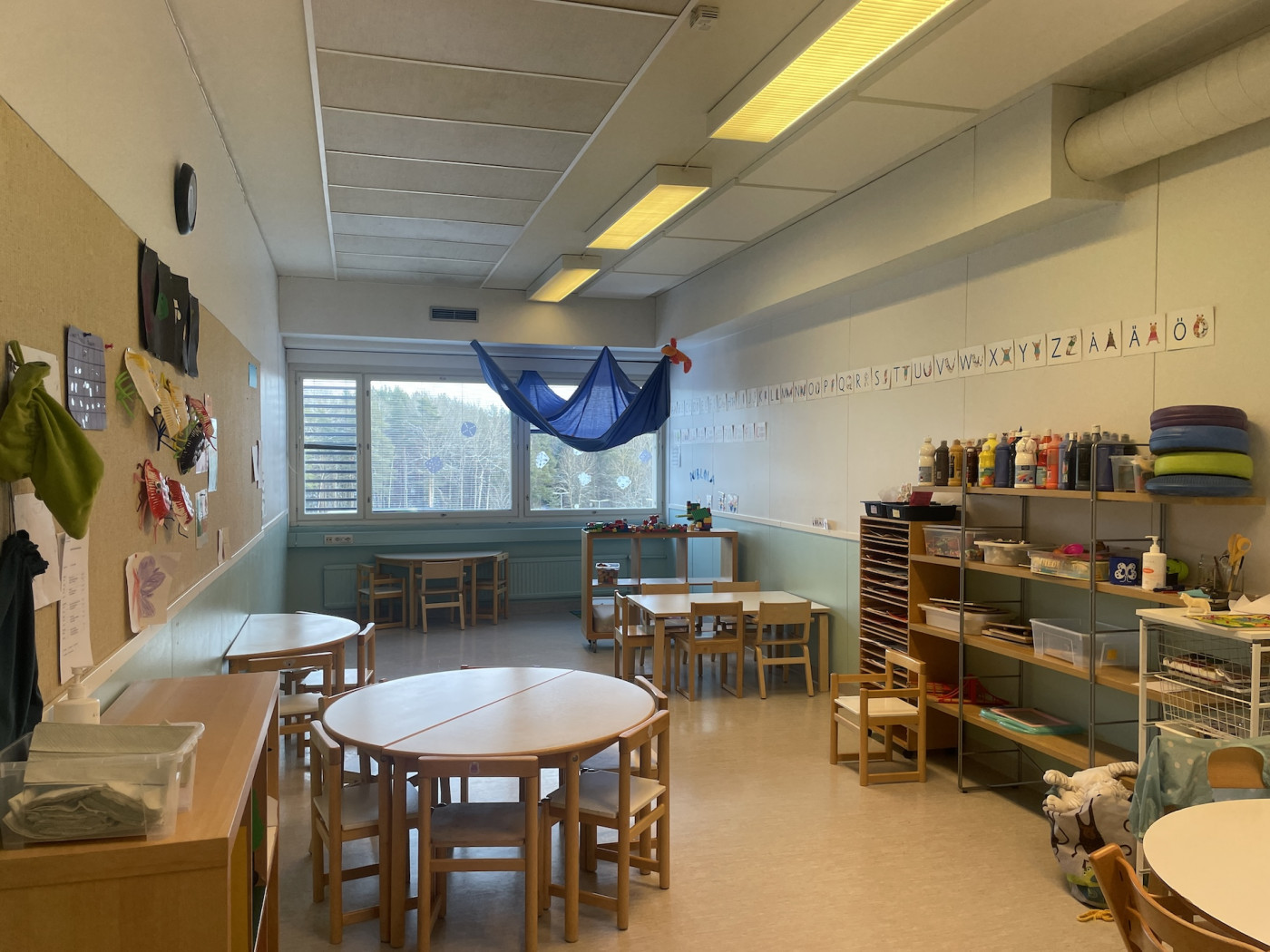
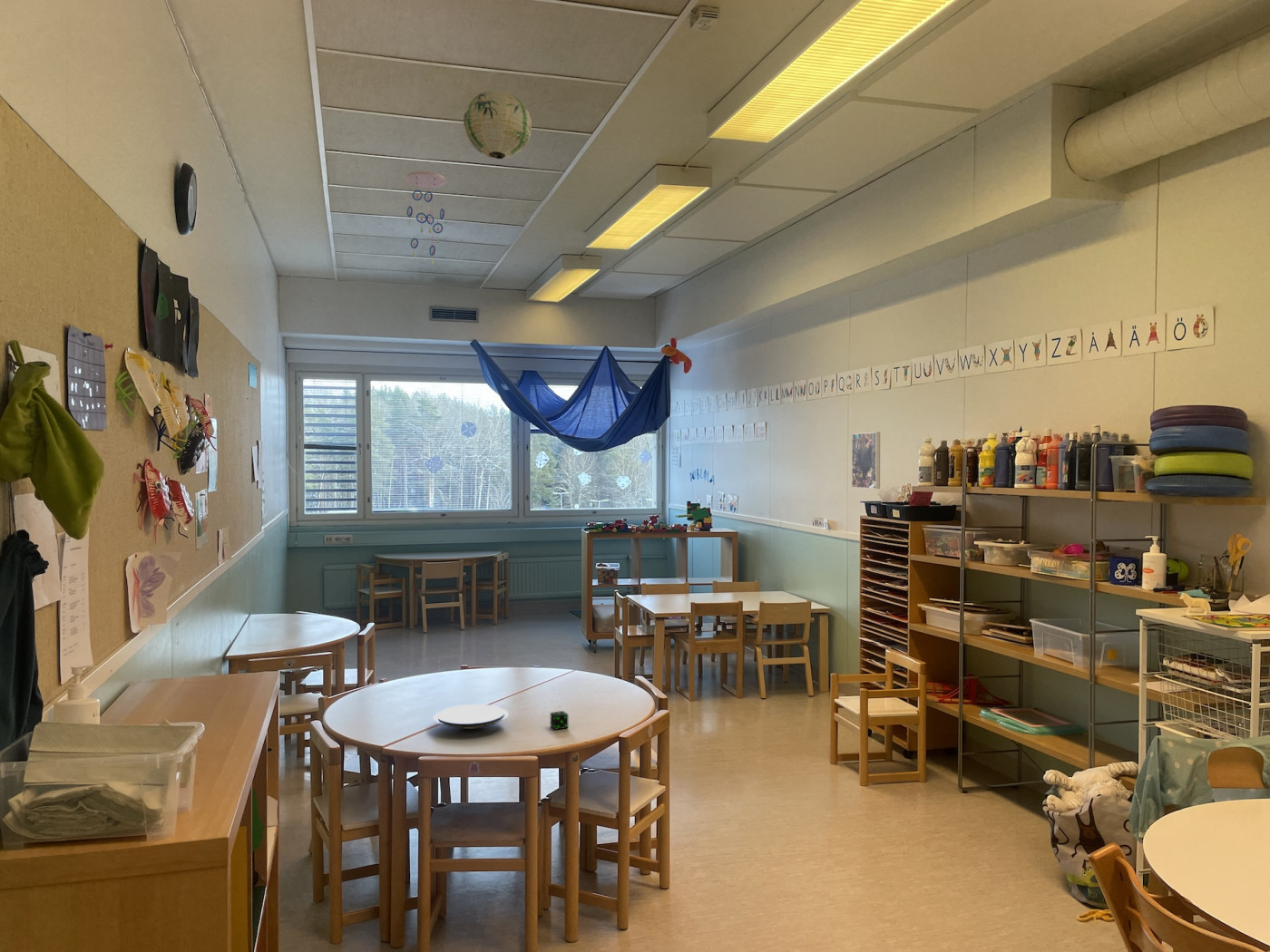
+ paper lantern [463,90,532,160]
+ dice [550,710,569,731]
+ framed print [851,432,881,490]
+ plate [433,704,509,730]
+ ceiling mobile [404,170,447,266]
